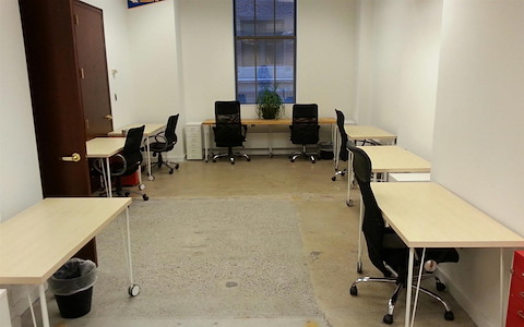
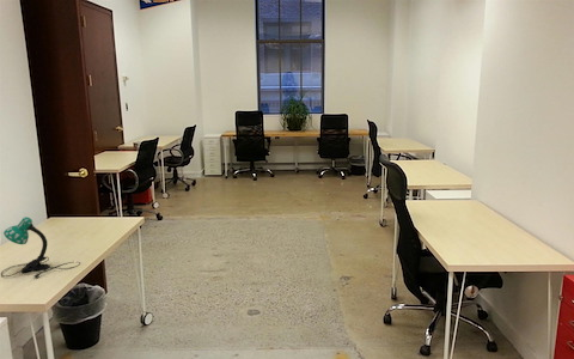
+ desk lamp [0,215,81,280]
